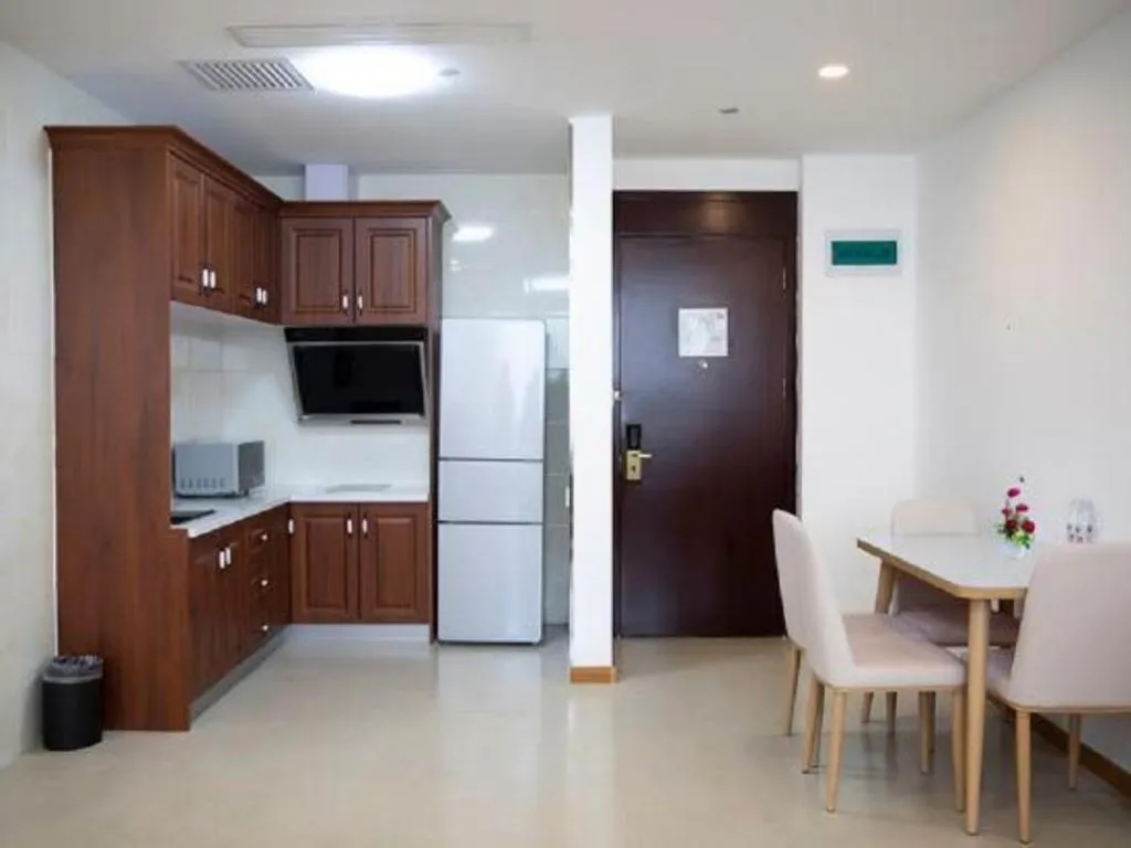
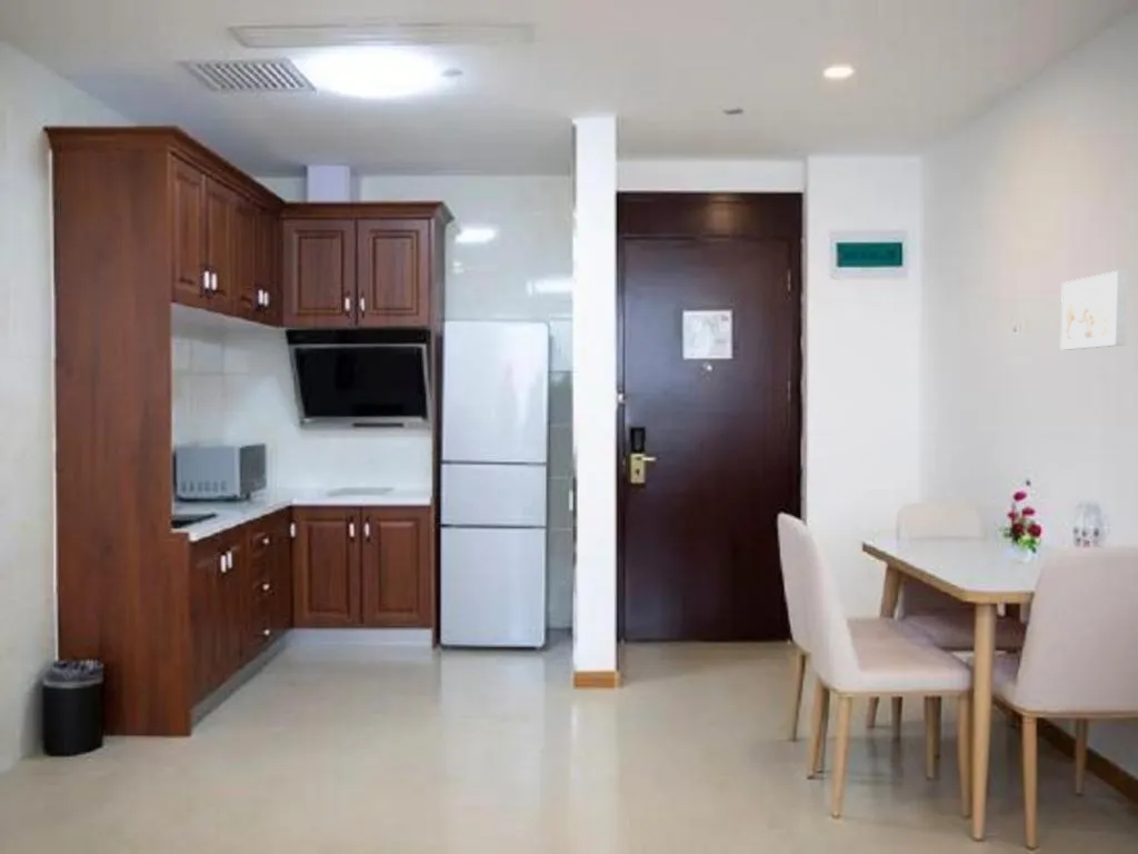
+ wall art [1060,270,1129,350]
